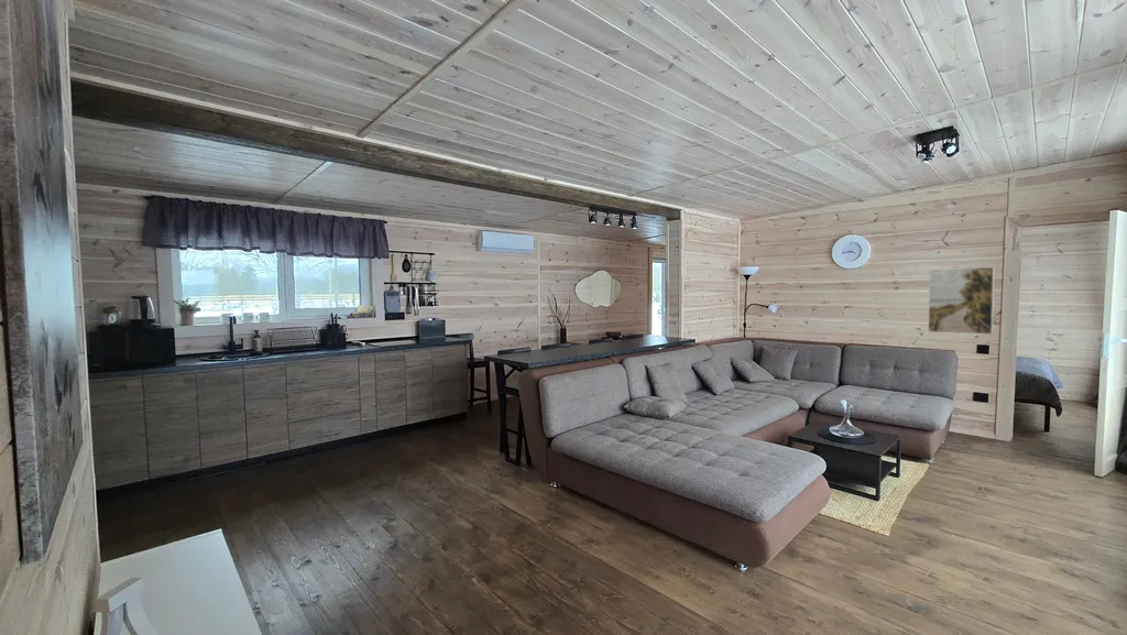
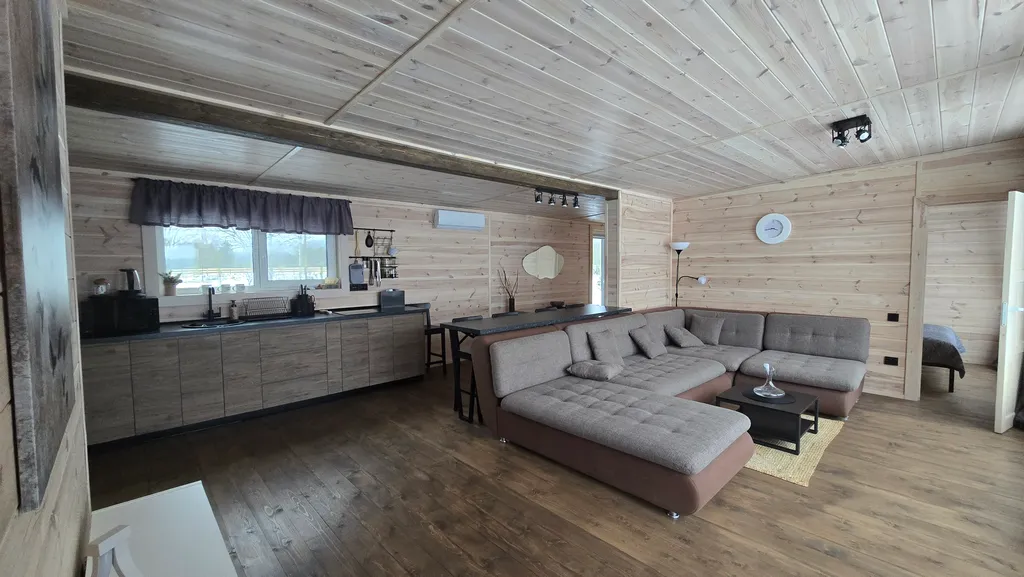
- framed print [927,266,995,336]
